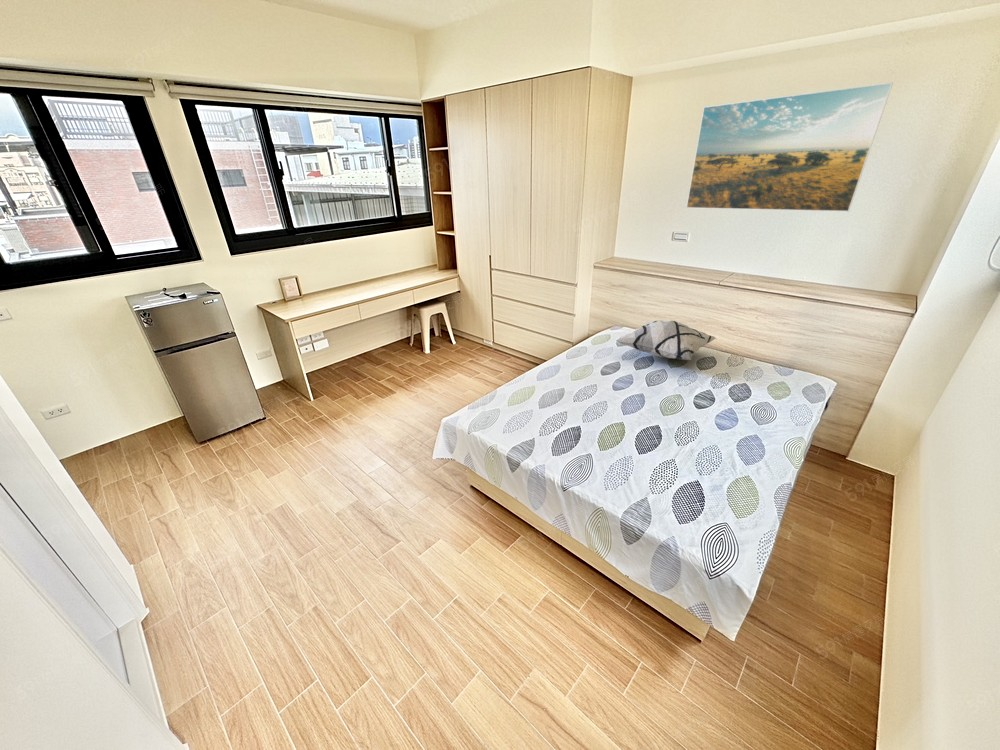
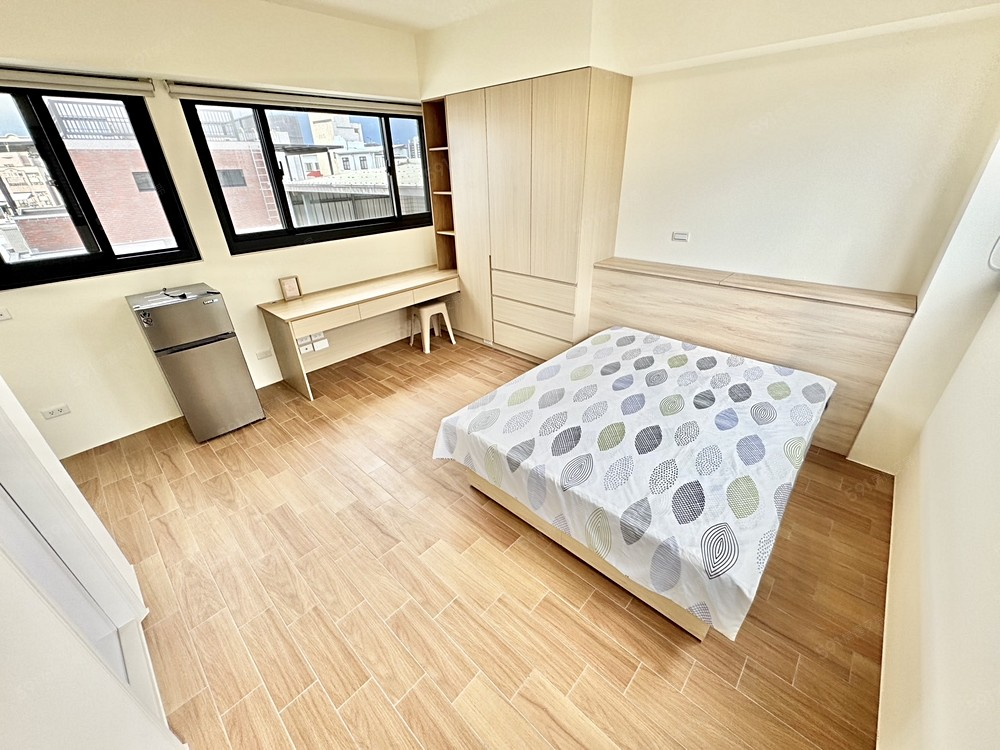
- decorative pillow [615,319,717,361]
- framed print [685,81,894,213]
